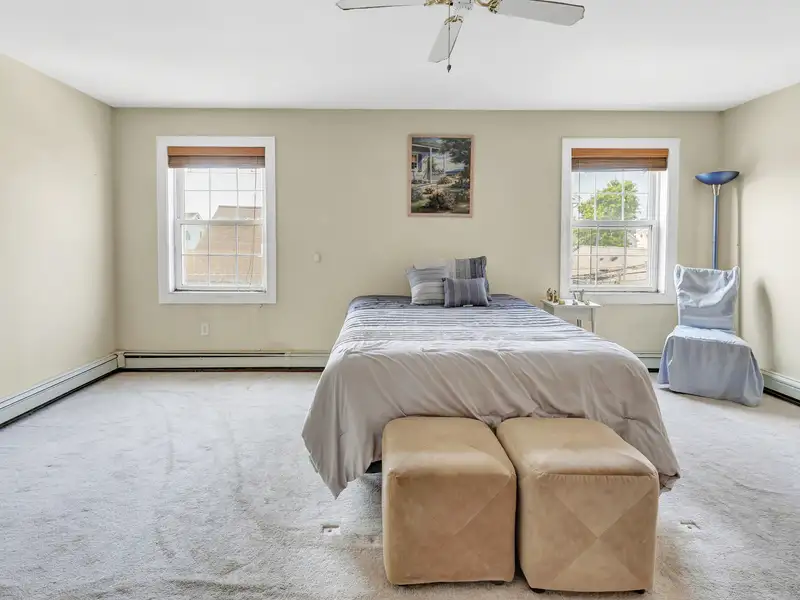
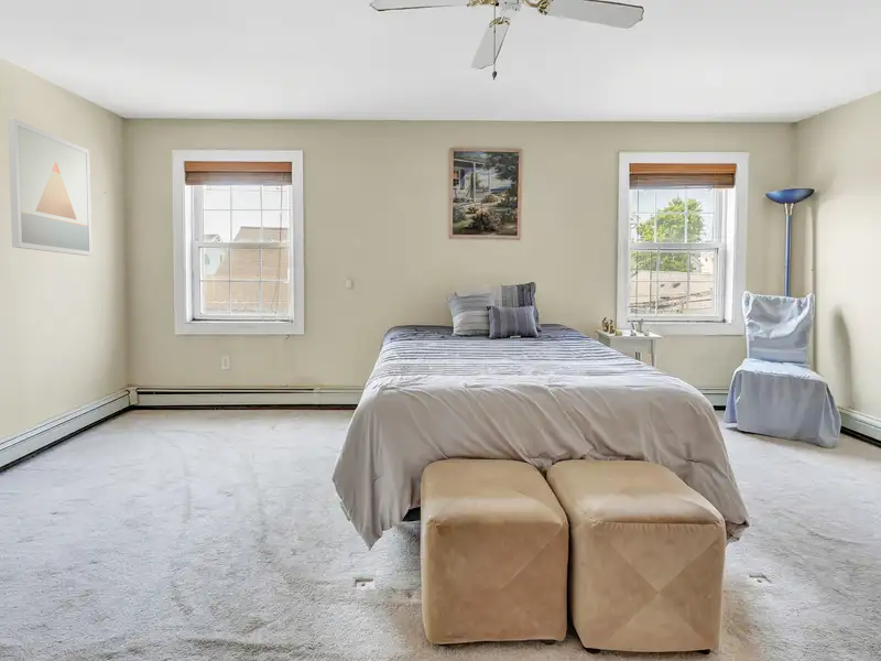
+ wall art [7,118,93,257]
